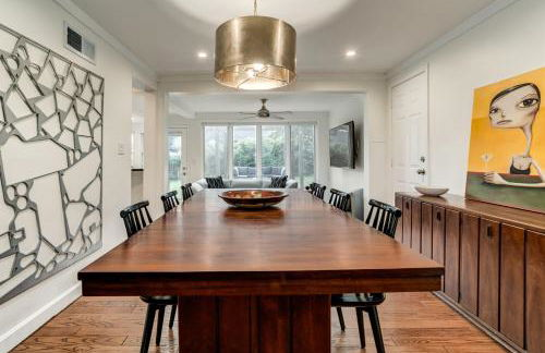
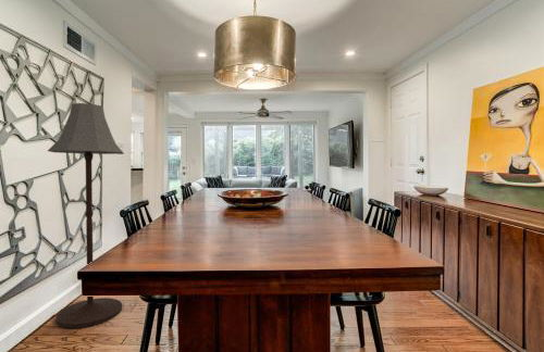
+ floor lamp [47,102,124,329]
